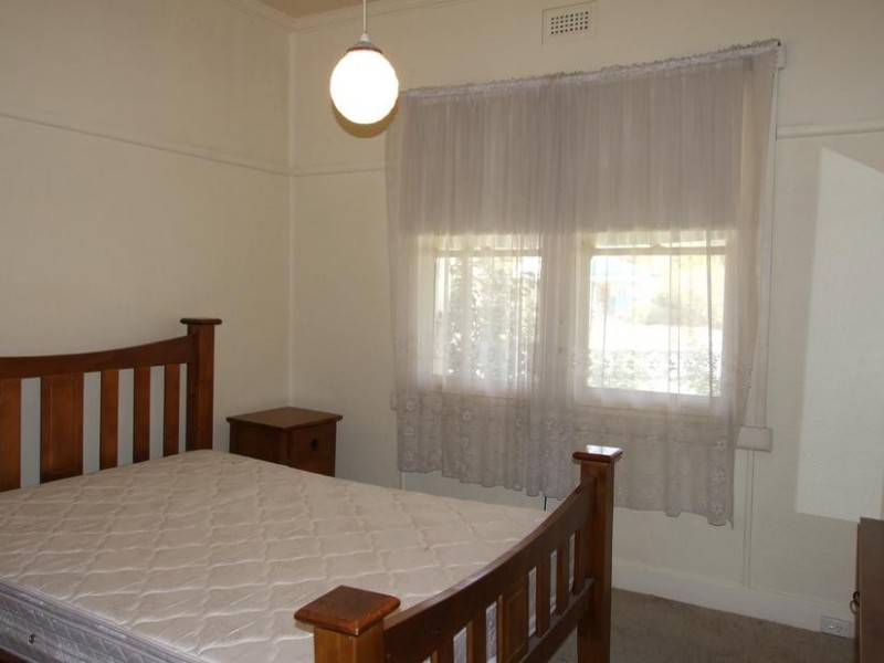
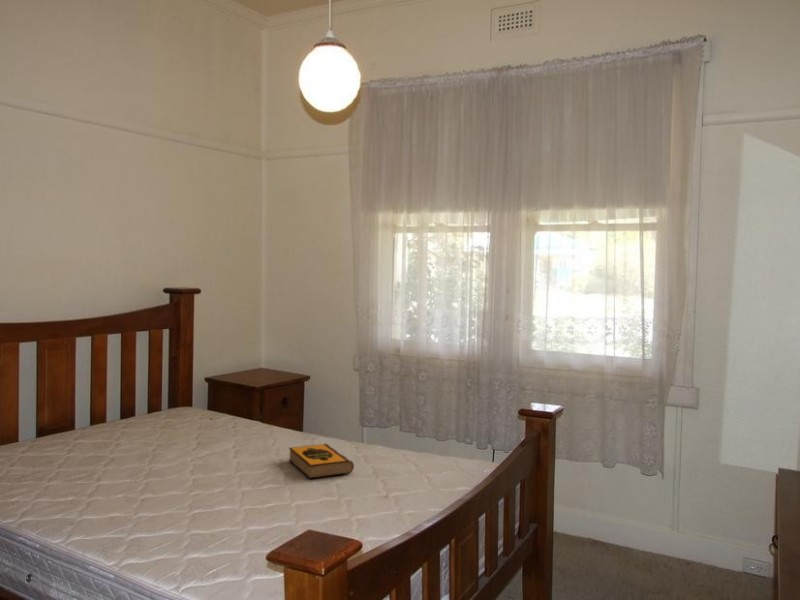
+ hardback book [288,443,355,479]
